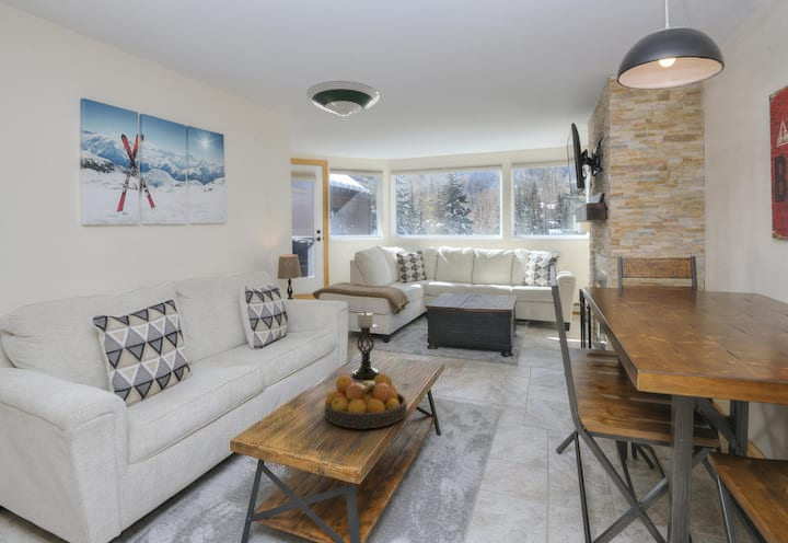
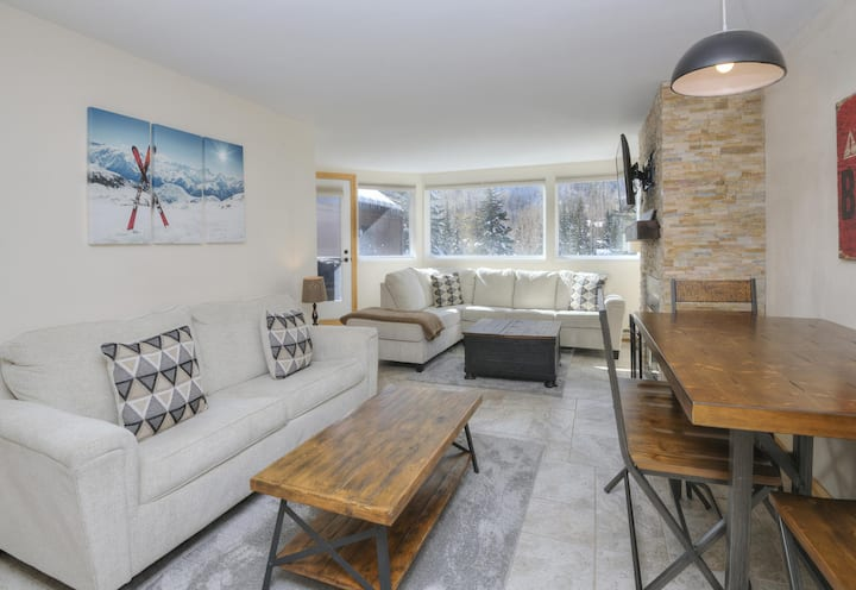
- fruit bowl [324,372,408,429]
- candle holder [351,310,381,380]
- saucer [305,80,380,117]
